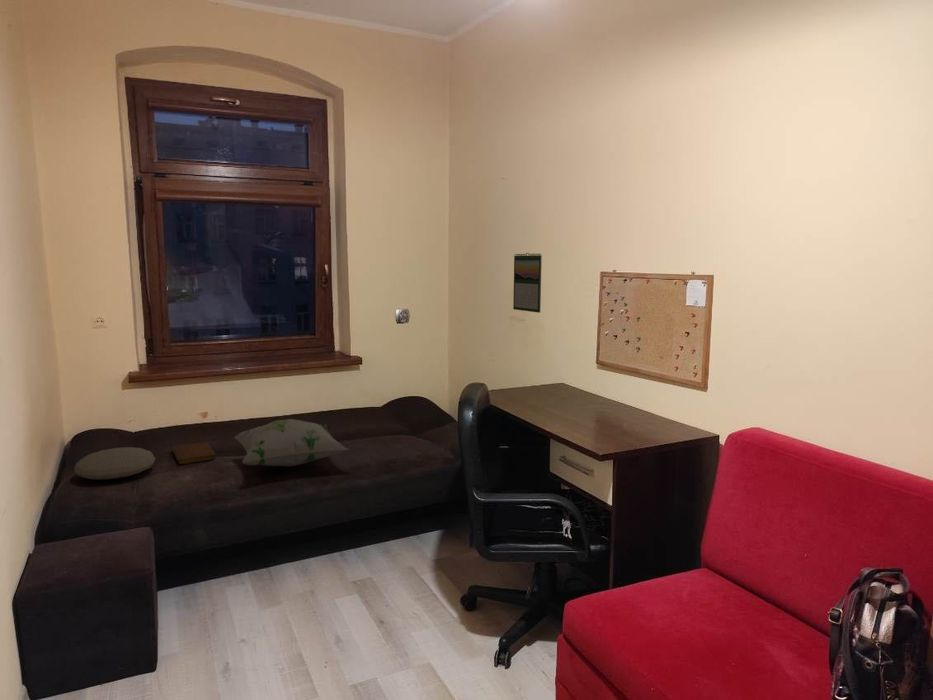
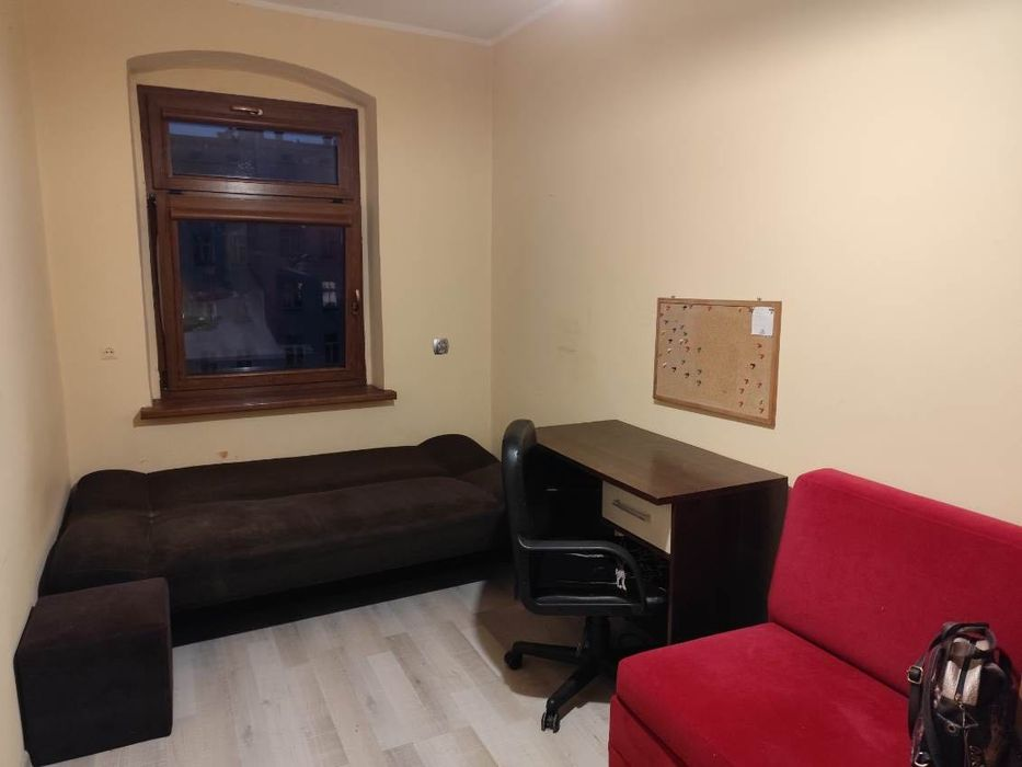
- decorative pillow [233,418,350,467]
- cushion [73,446,156,481]
- calendar [512,252,543,314]
- notebook [171,441,217,466]
